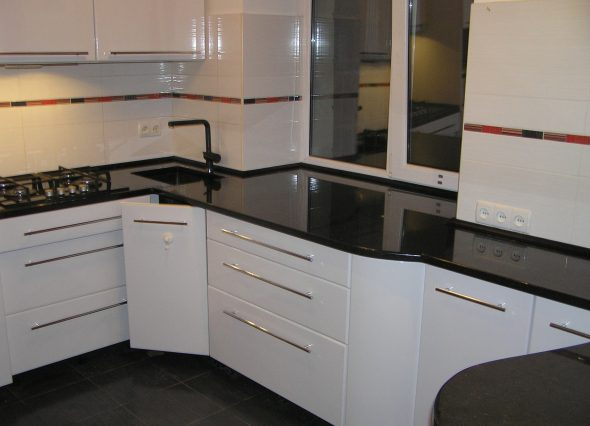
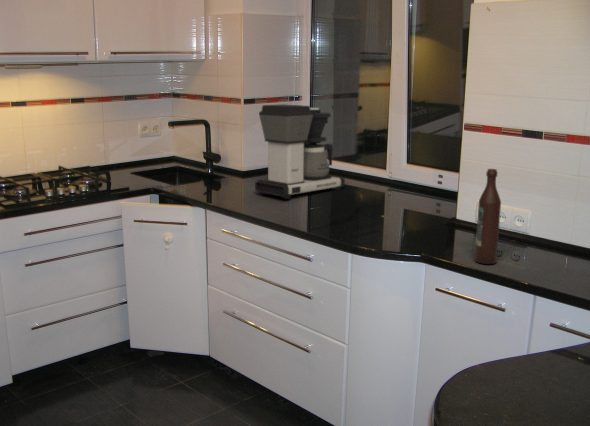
+ coffee maker [254,104,346,200]
+ wine bottle [474,168,502,265]
